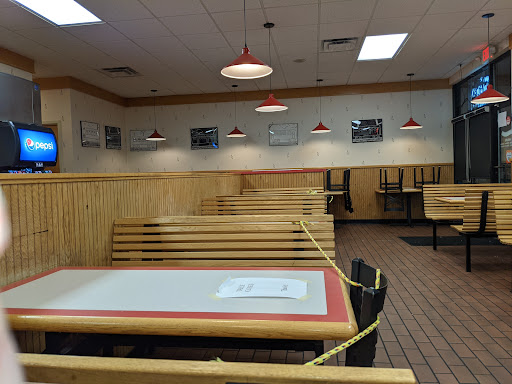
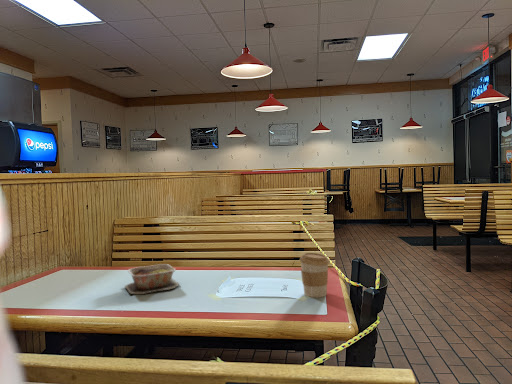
+ coffee cup [299,252,330,298]
+ takeout container [124,263,181,295]
